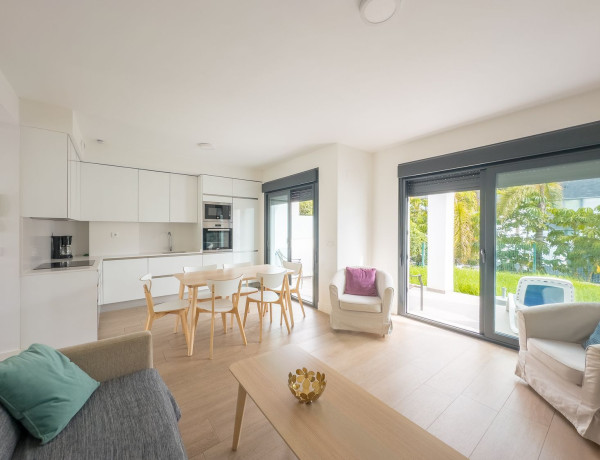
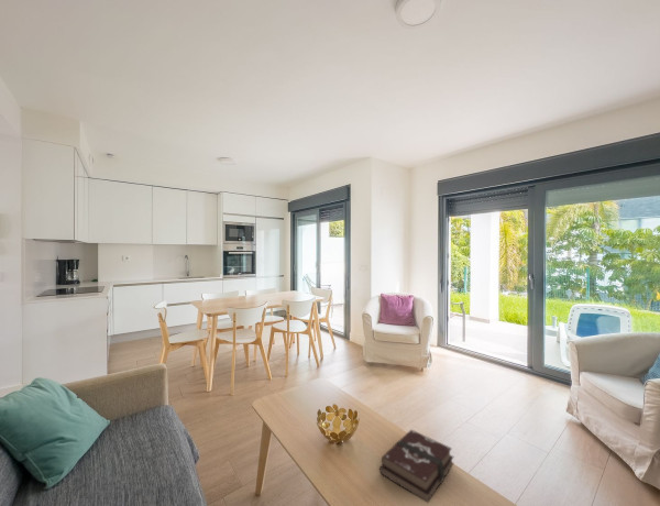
+ hardback book [378,429,454,504]
